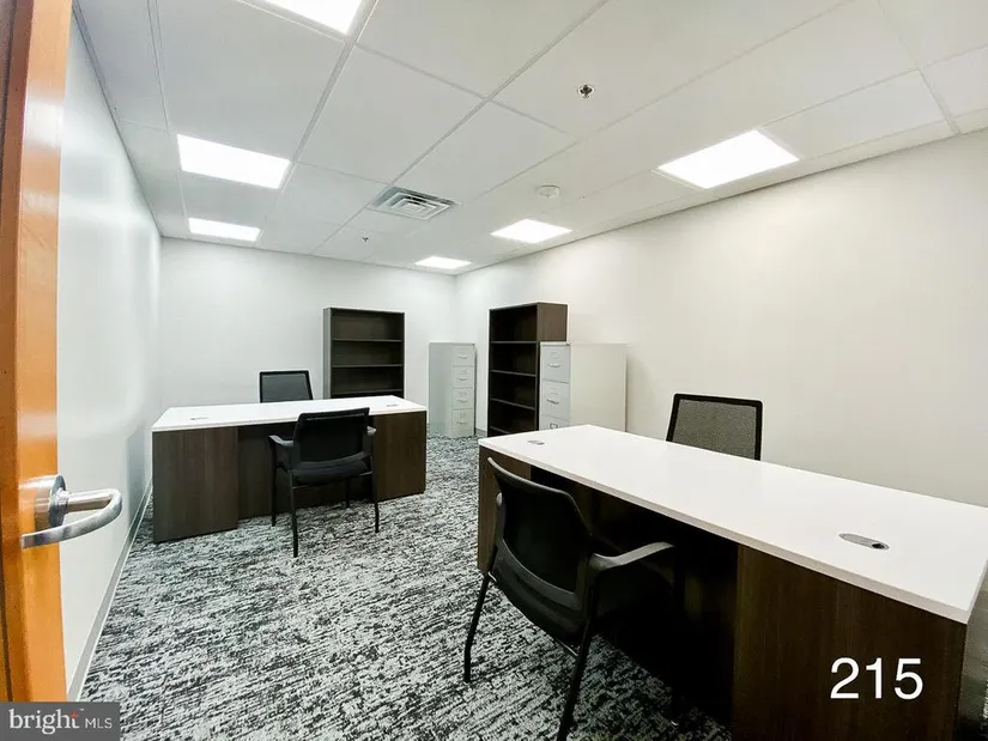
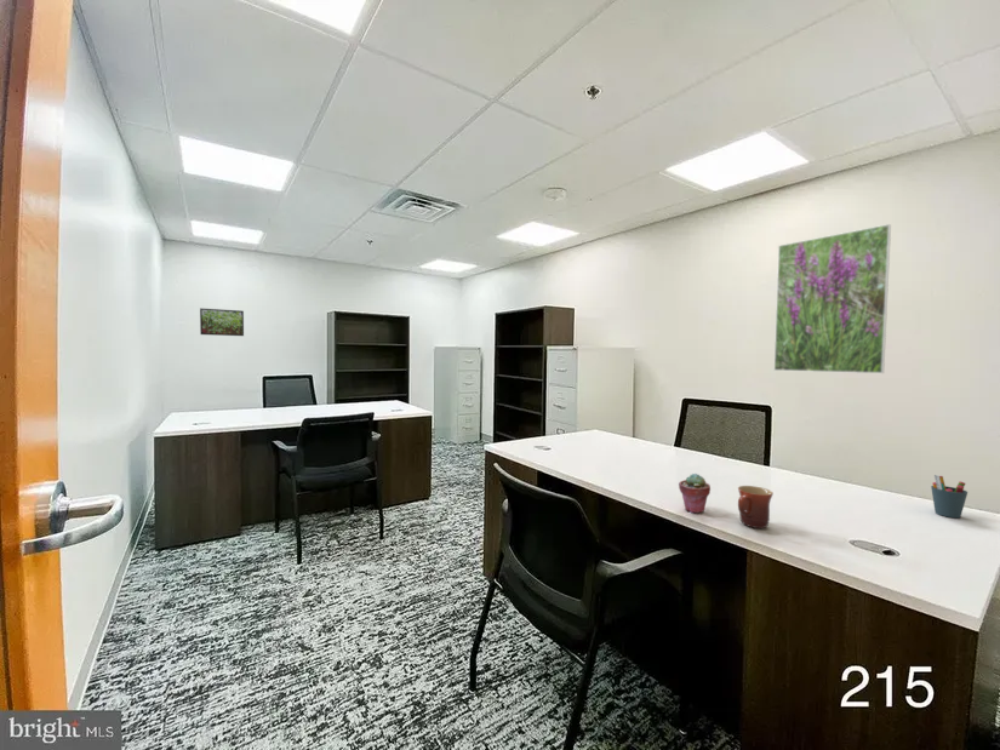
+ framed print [773,223,892,374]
+ mug [737,485,775,529]
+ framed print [199,307,245,337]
+ potted succulent [678,473,712,515]
+ pen holder [930,474,968,519]
